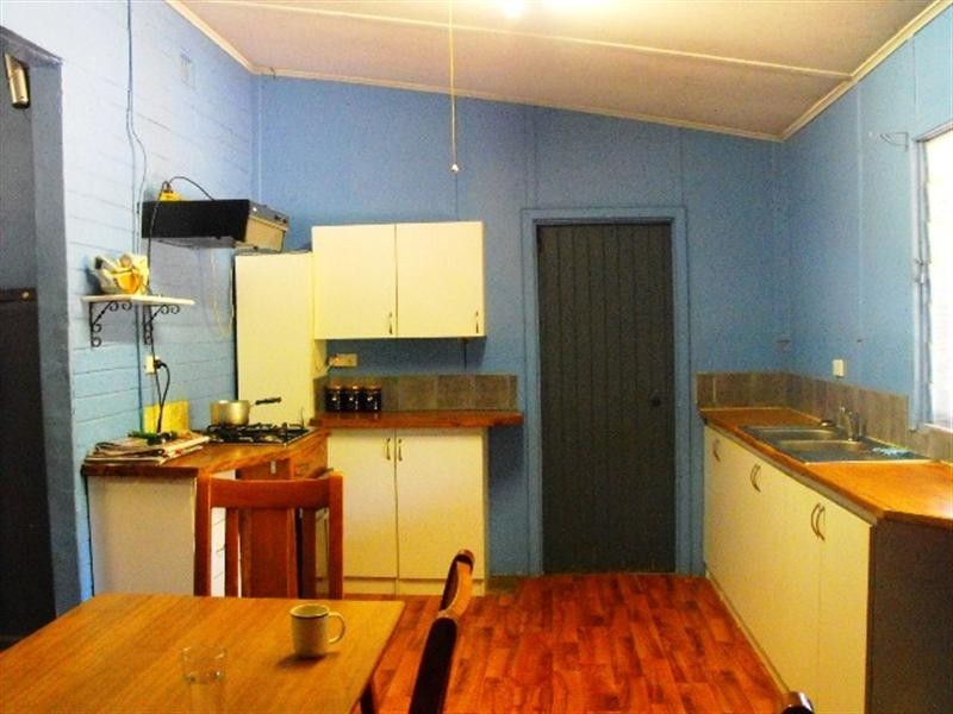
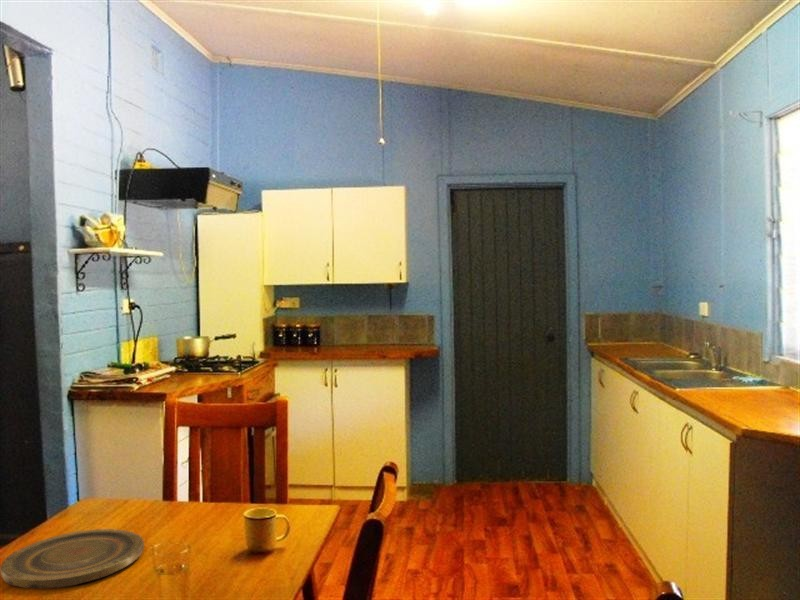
+ plate [0,528,145,590]
